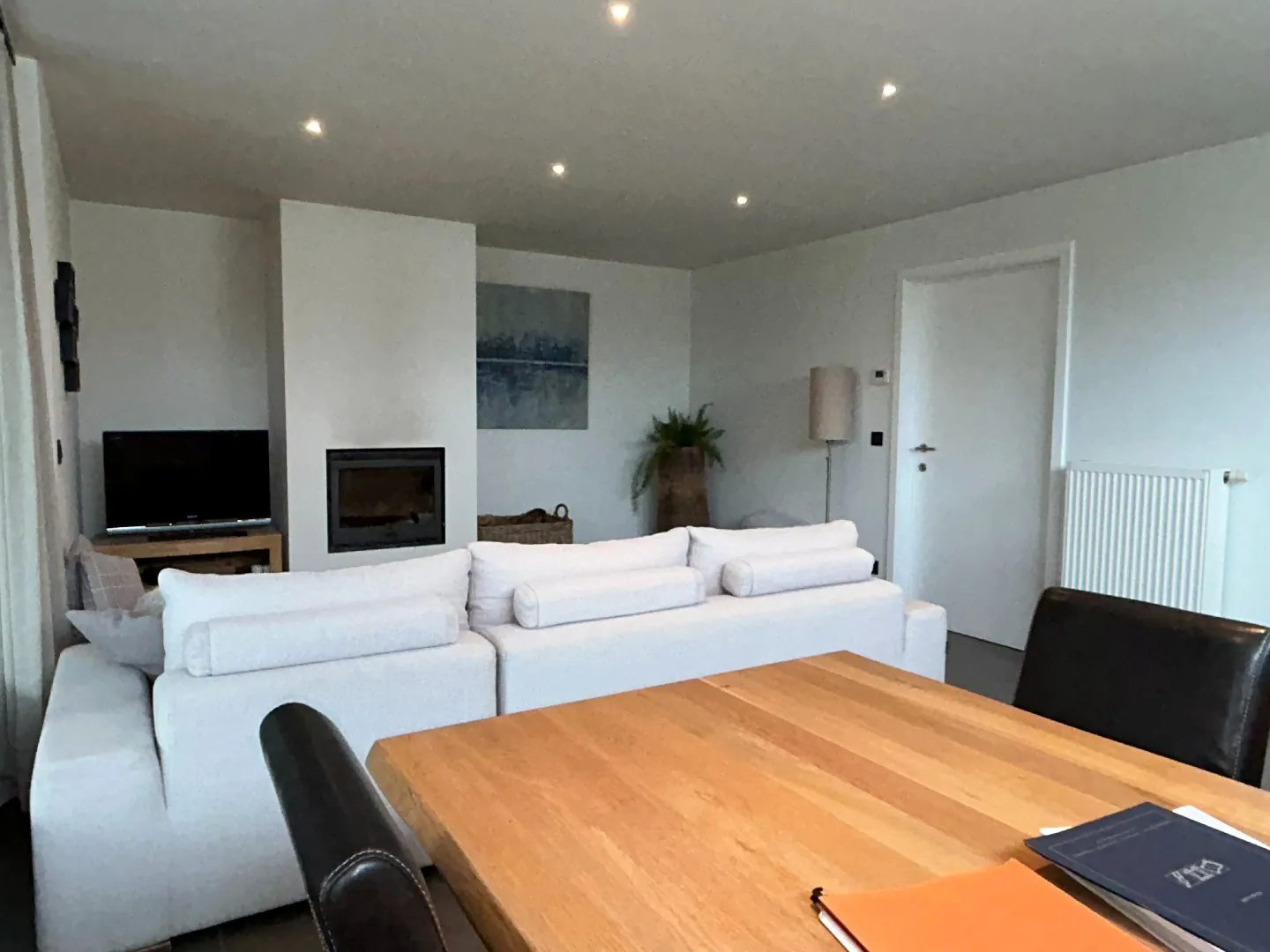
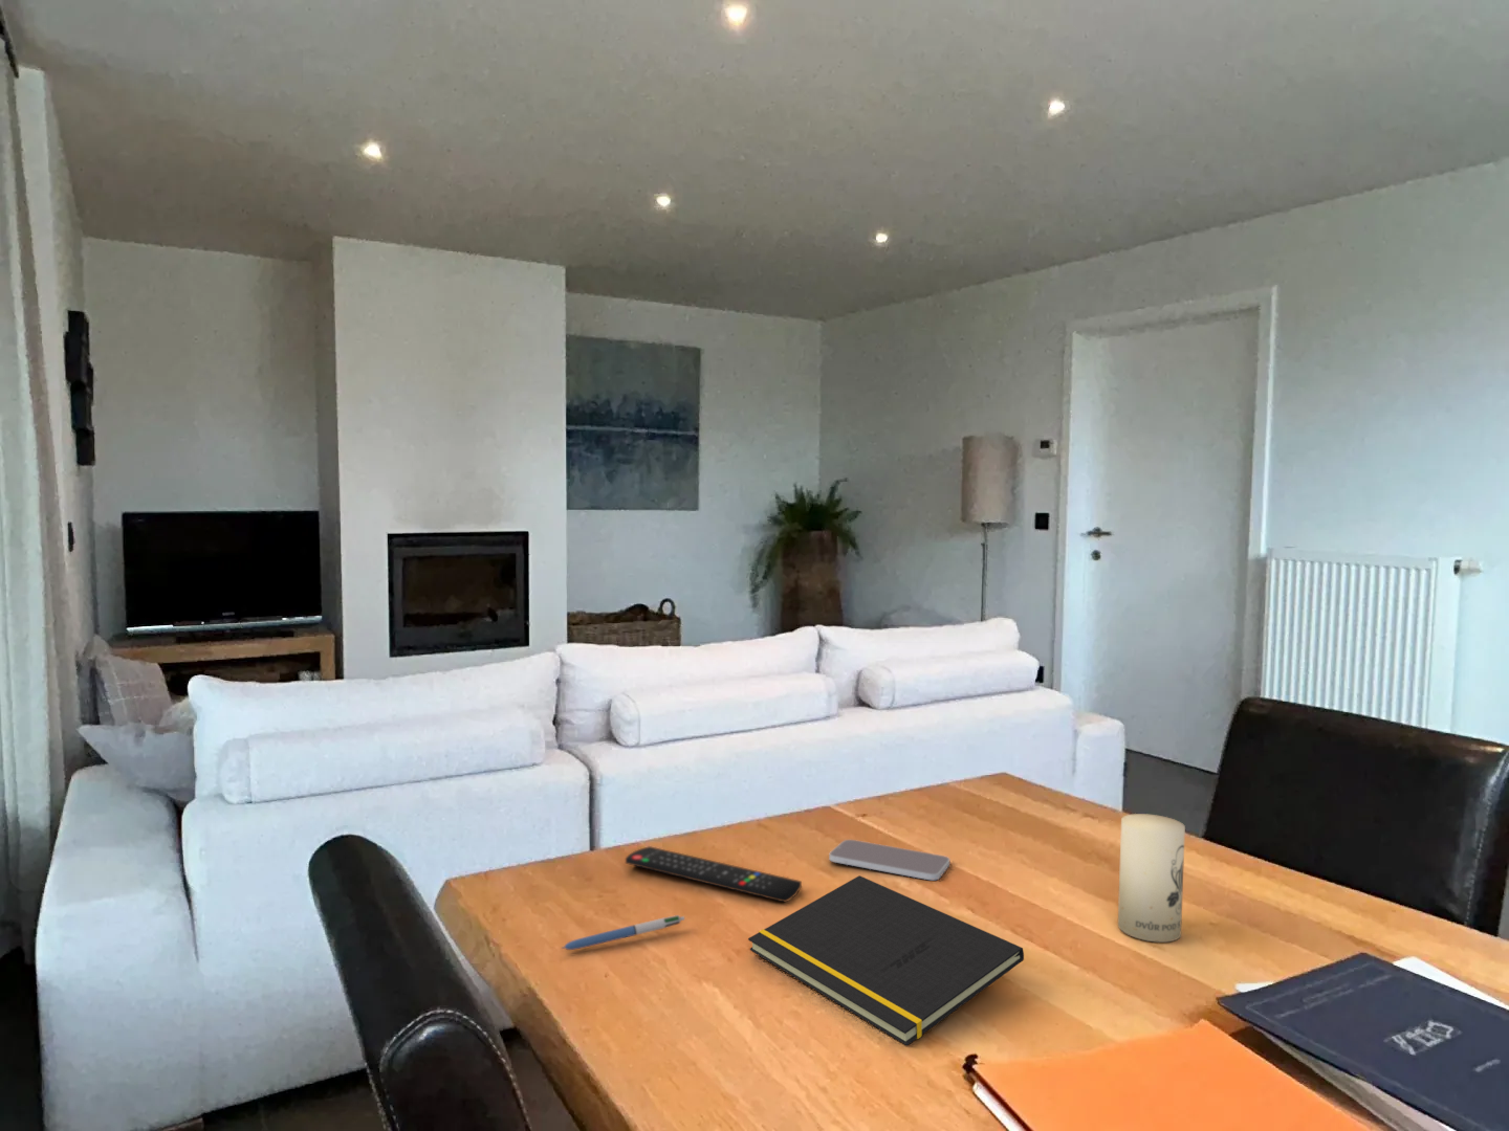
+ smartphone [828,839,951,880]
+ remote control [625,845,803,903]
+ pen [561,915,686,950]
+ notepad [747,874,1025,1047]
+ candle [1117,813,1186,943]
